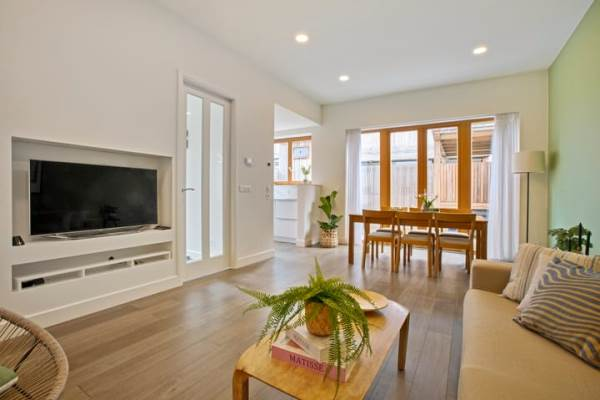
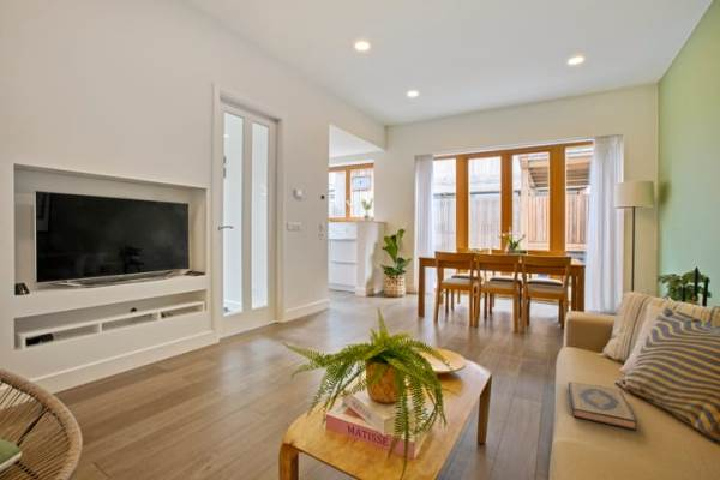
+ hardback book [568,380,637,431]
